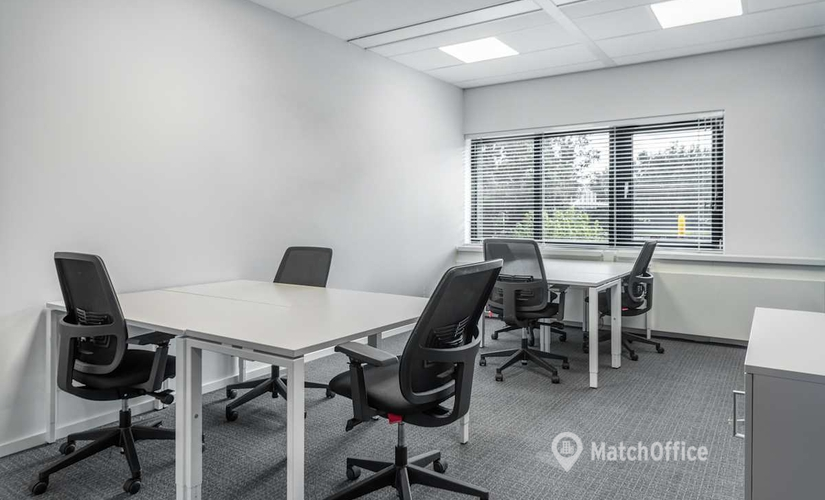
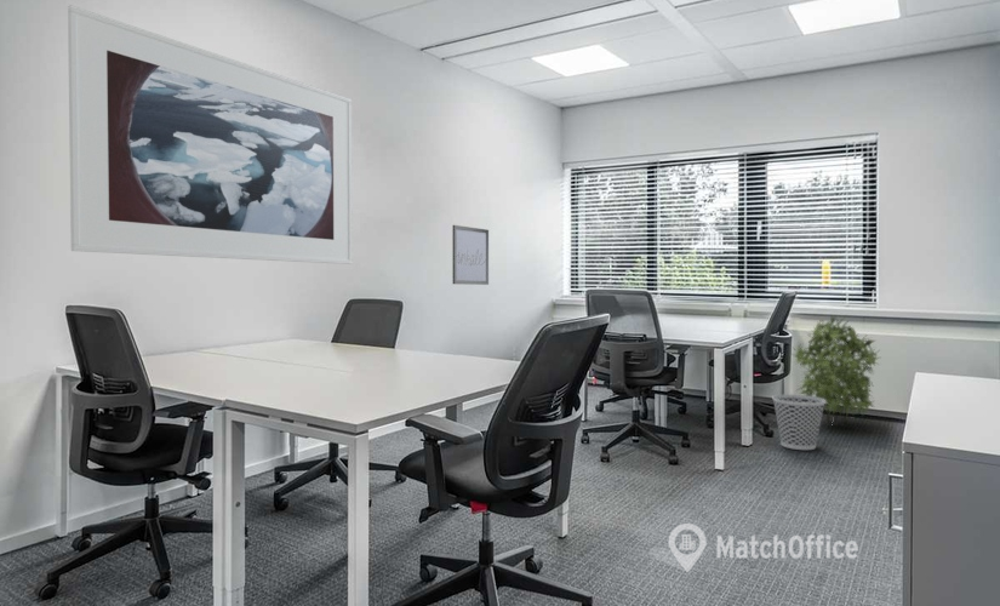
+ wastebasket [771,394,827,451]
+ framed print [67,4,354,265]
+ indoor plant [790,314,882,428]
+ wall art [452,224,490,286]
